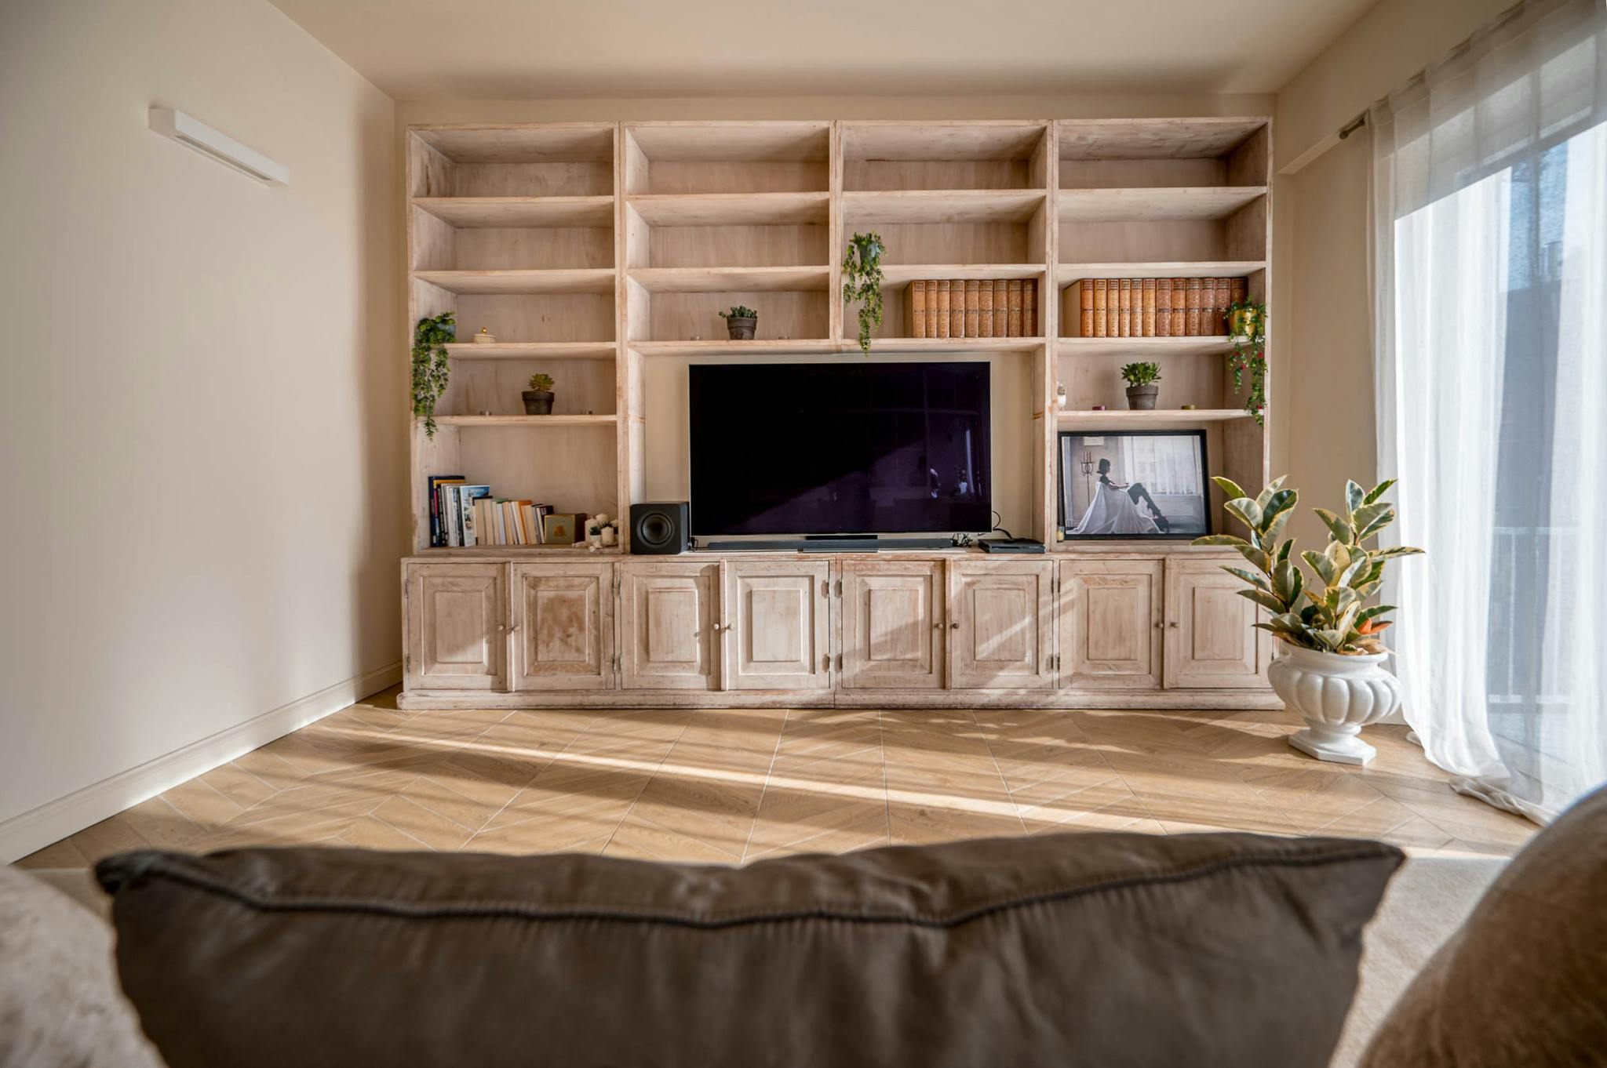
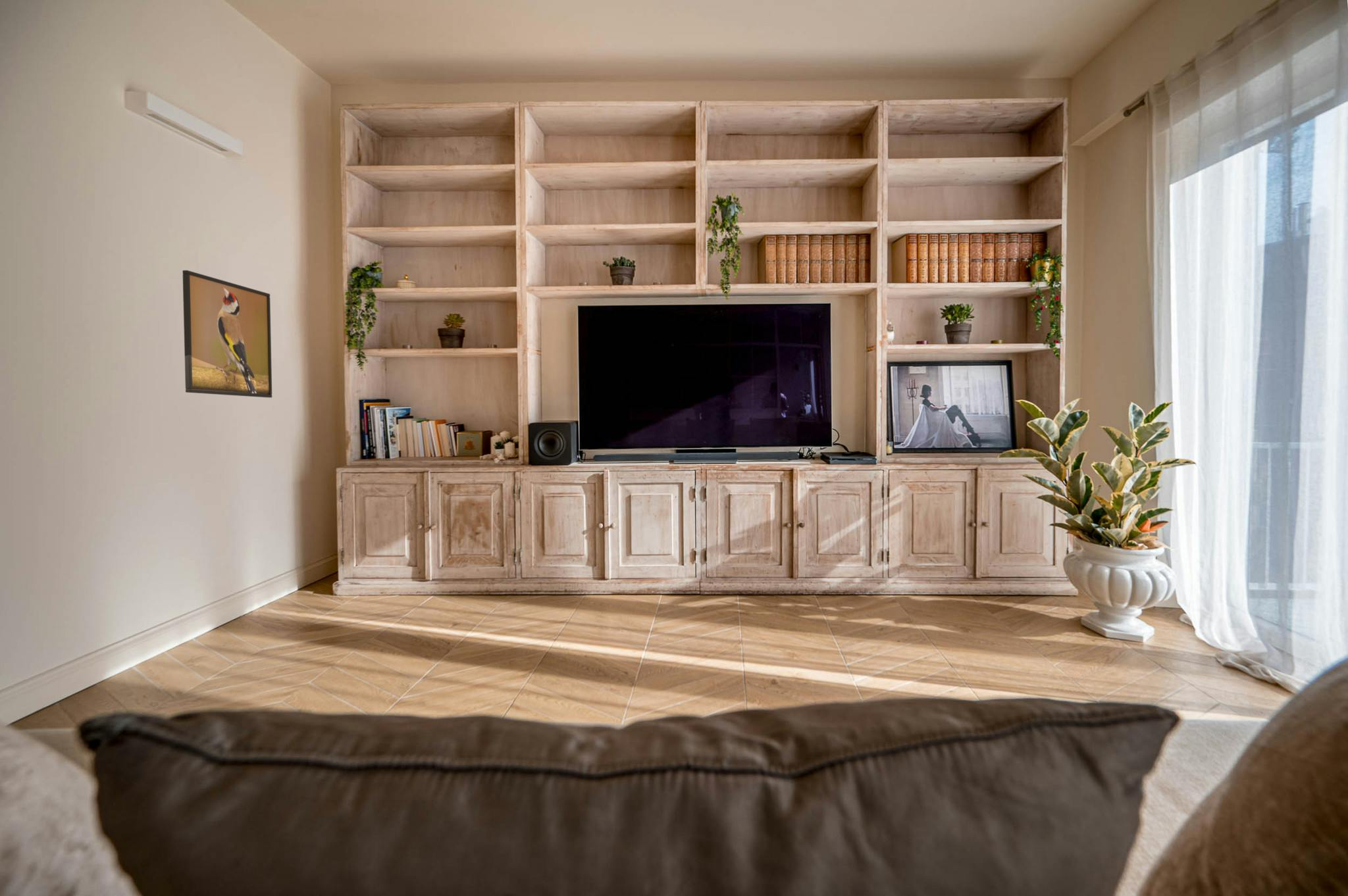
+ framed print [182,270,272,398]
